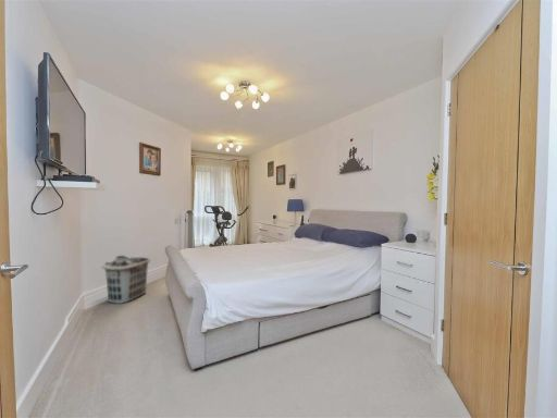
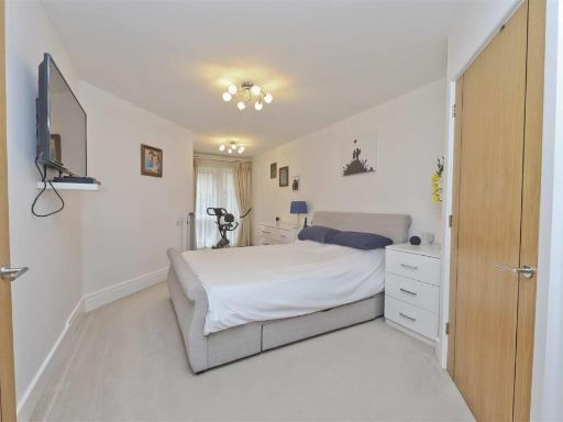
- clothes hamper [100,255,152,305]
